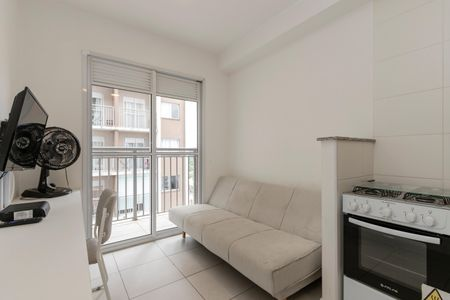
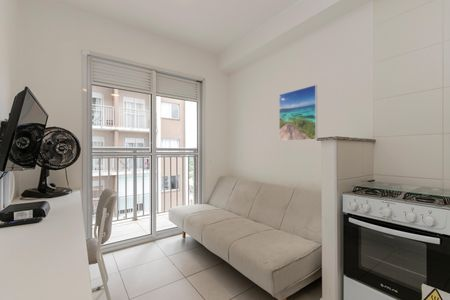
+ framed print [278,84,318,142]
